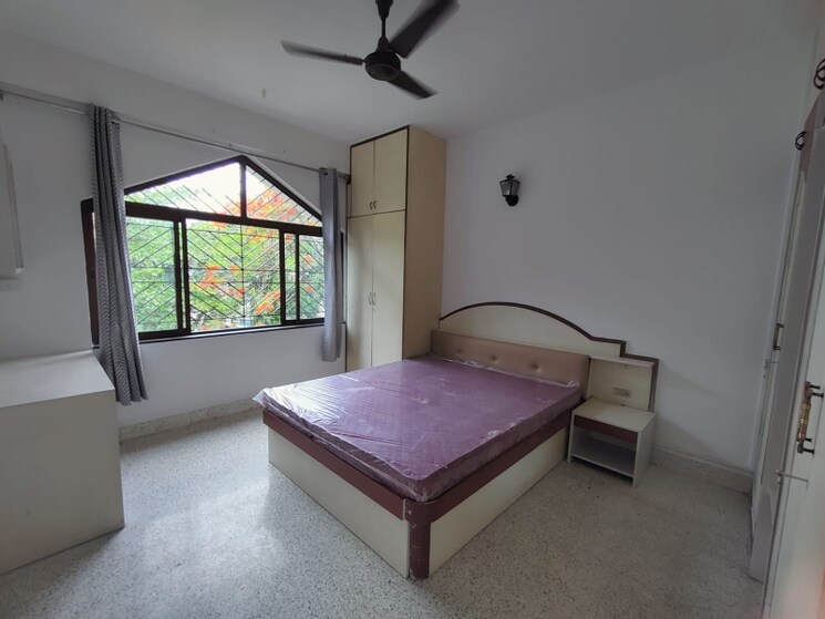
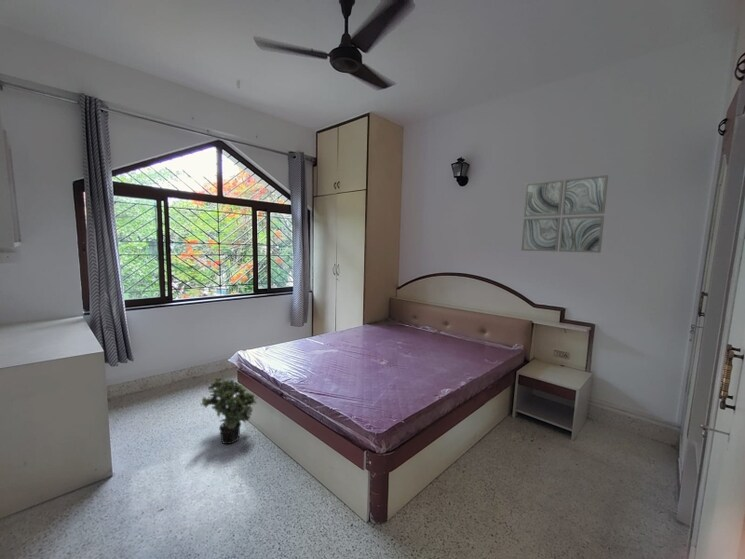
+ wall art [520,174,609,254]
+ potted plant [199,376,258,445]
